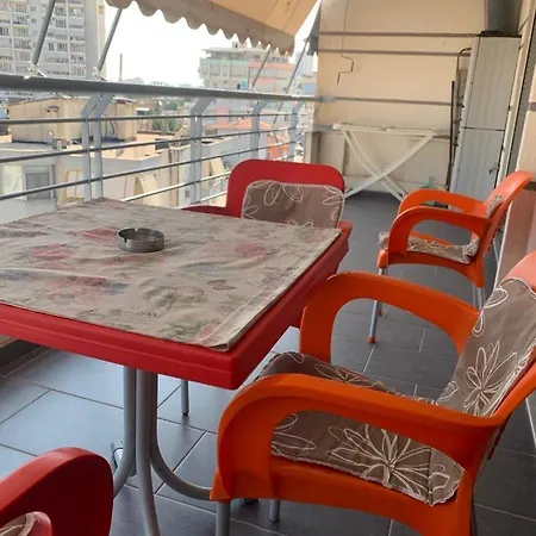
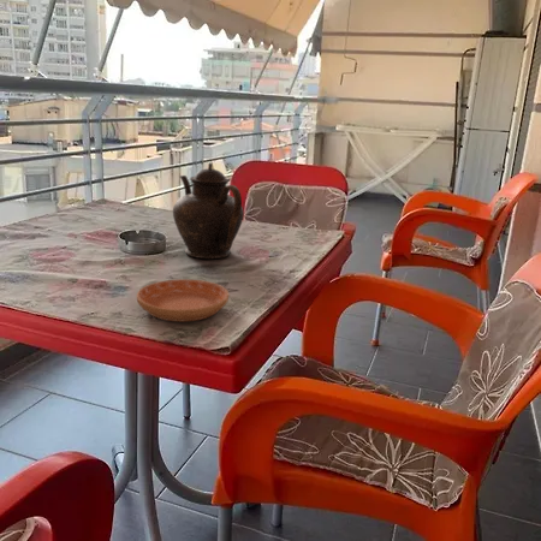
+ saucer [136,278,230,322]
+ teapot [172,162,245,260]
